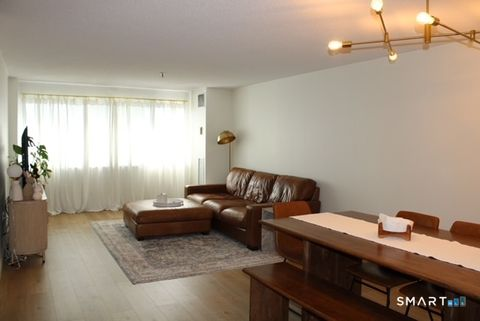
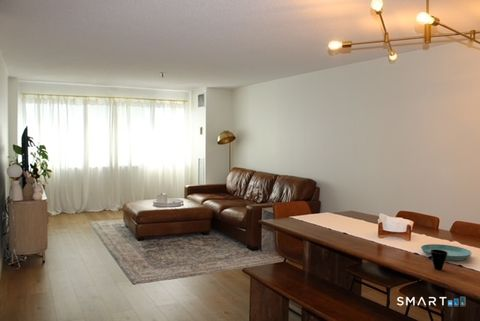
+ saucer [420,243,473,261]
+ cup [428,250,448,271]
